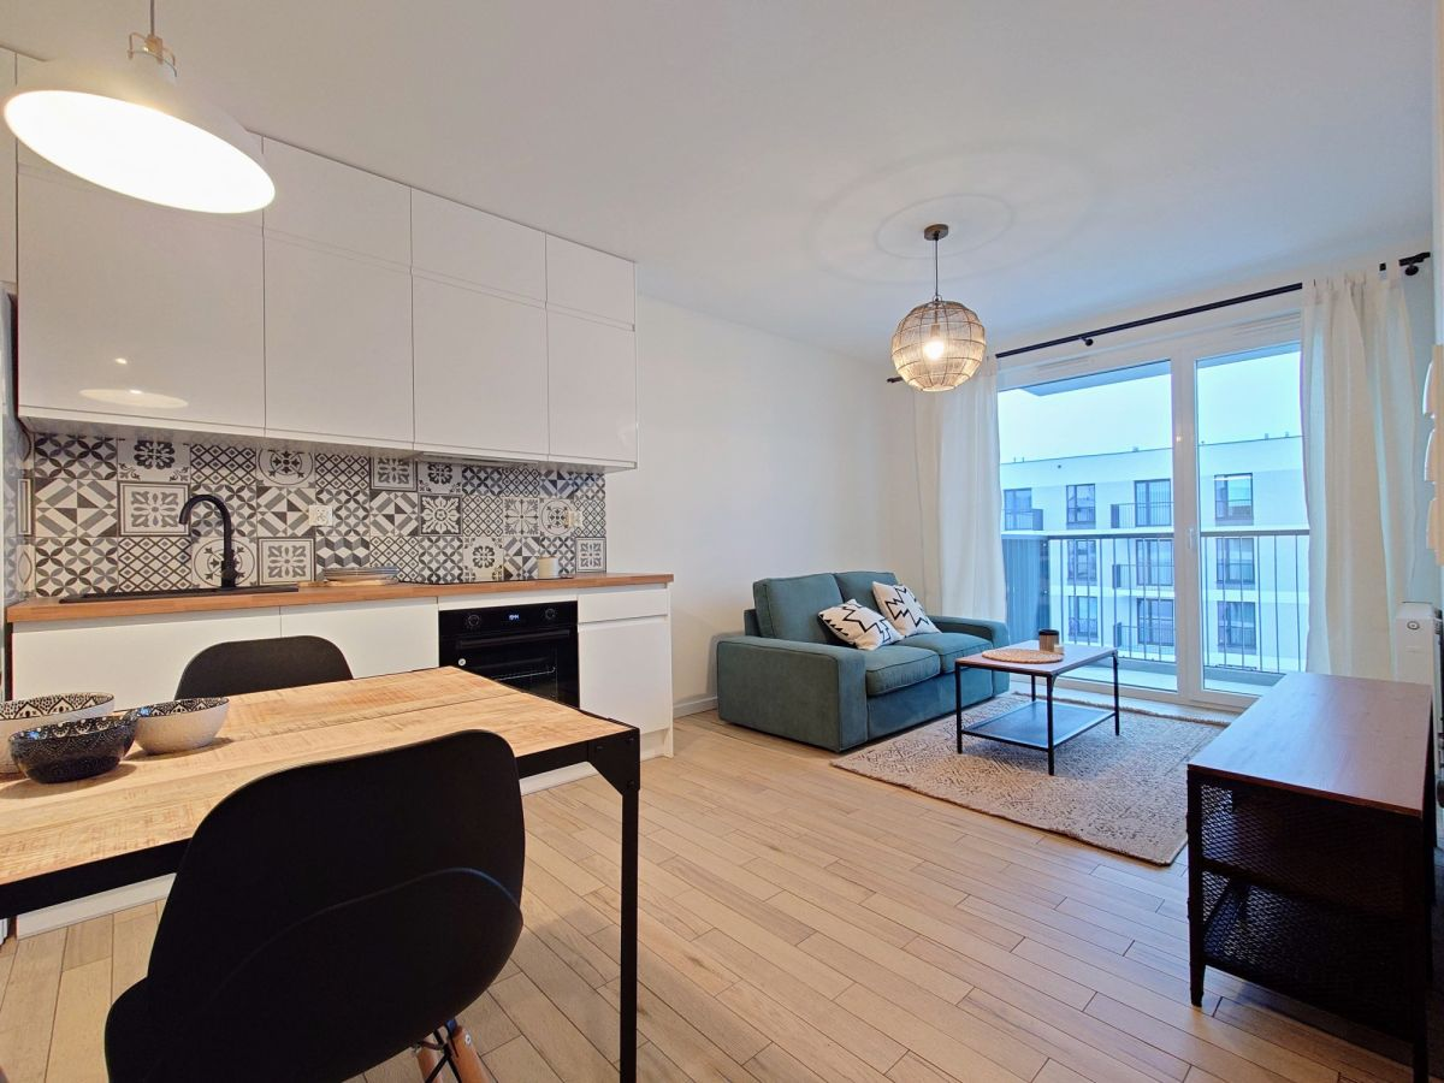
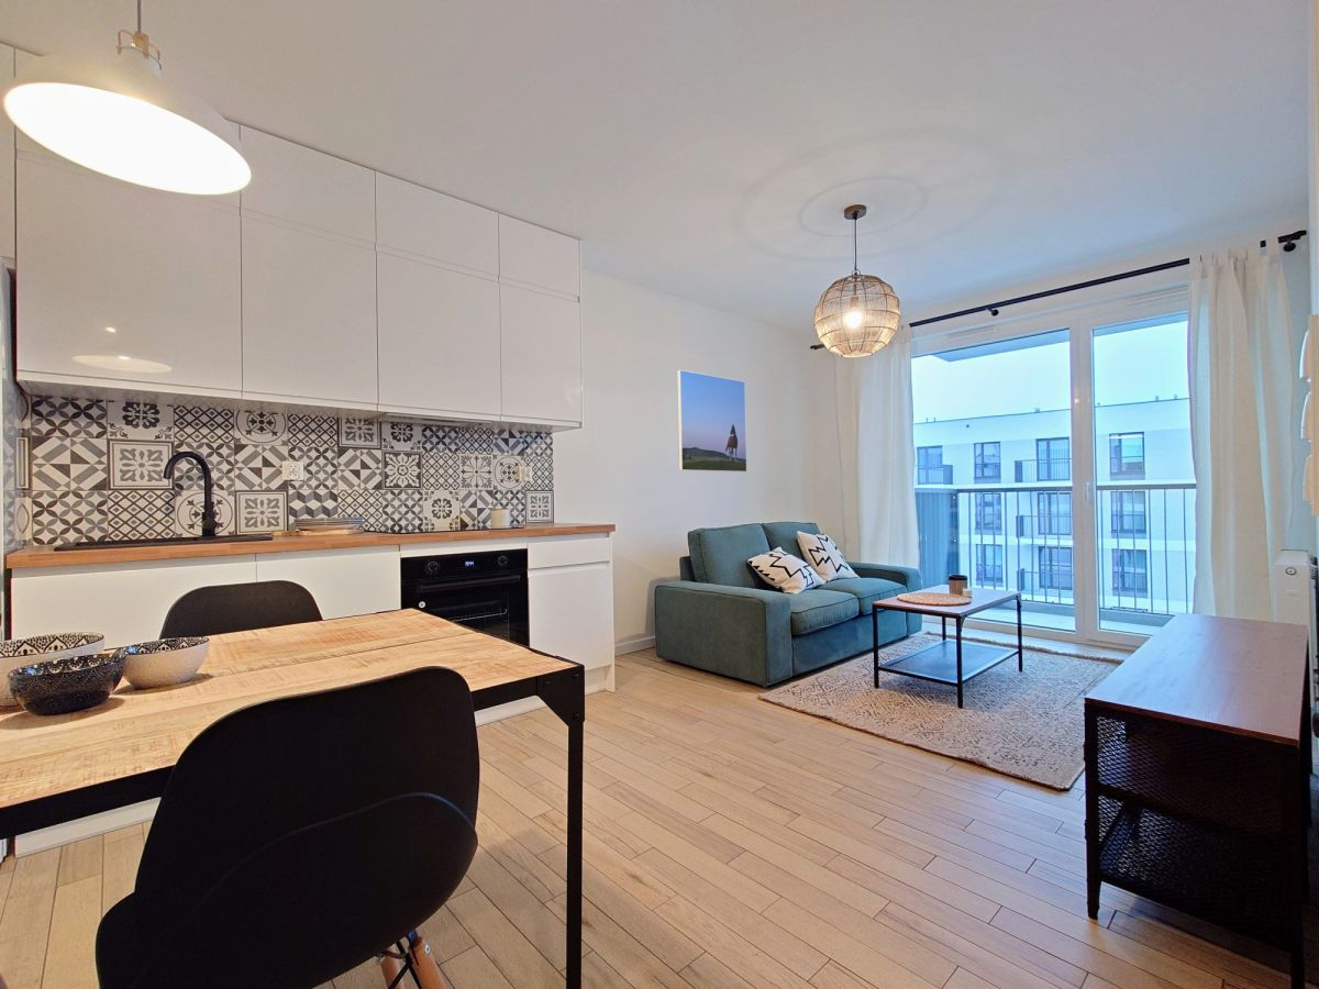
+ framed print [676,369,749,474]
